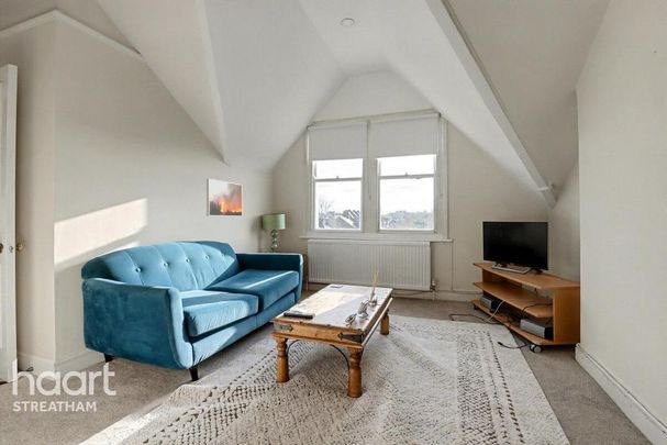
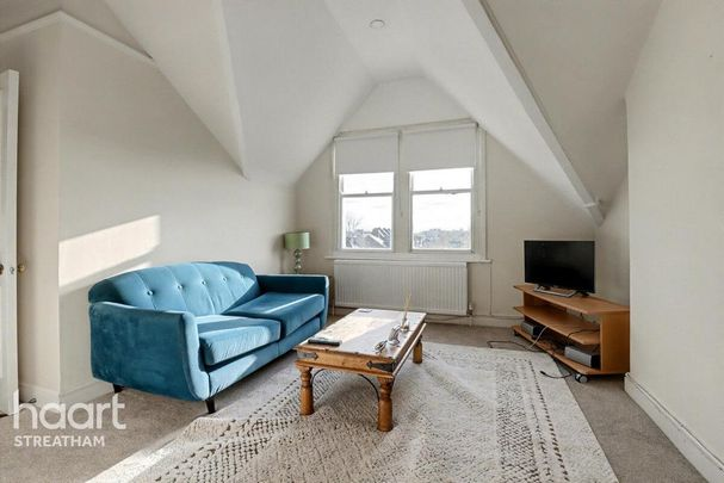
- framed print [205,178,243,218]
